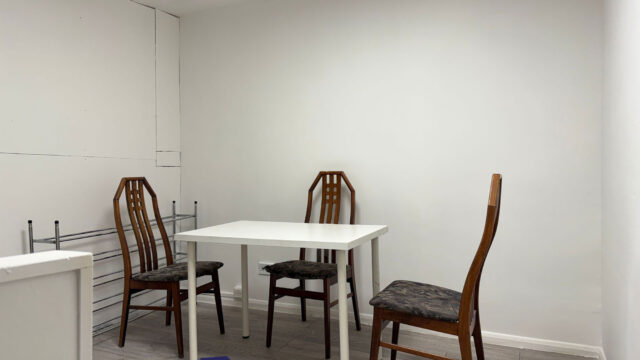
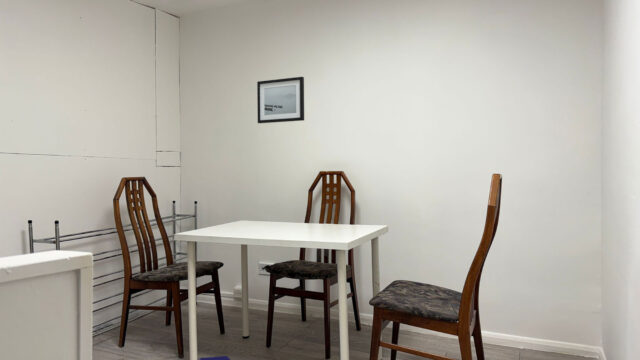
+ wall art [256,76,305,124]
